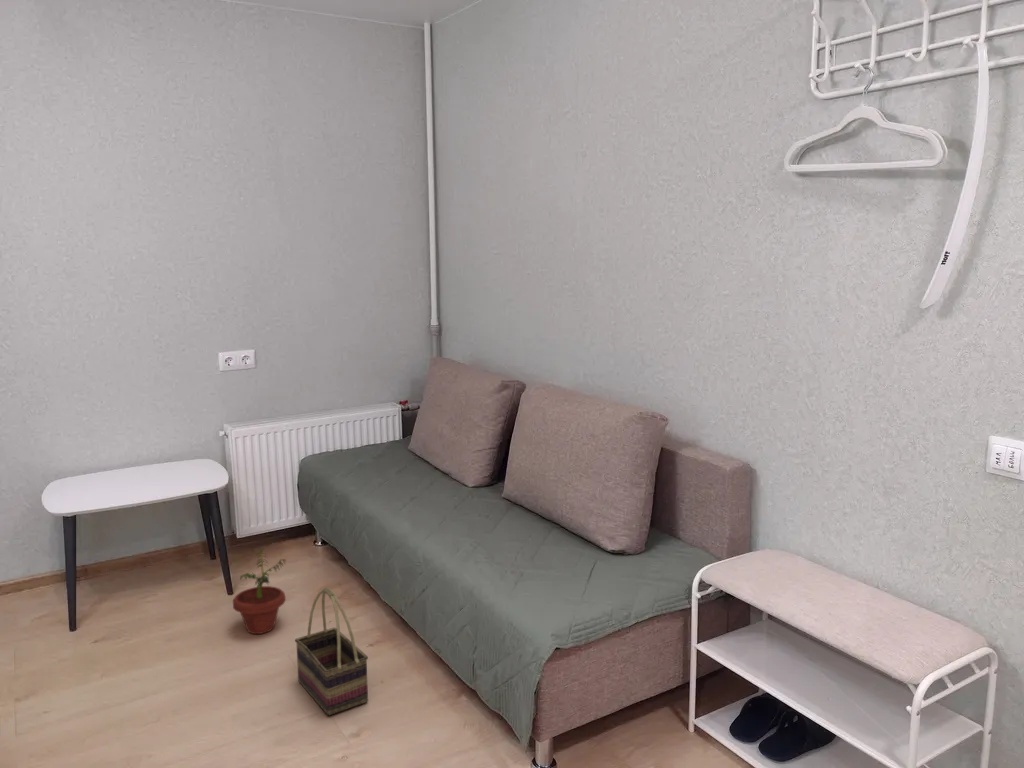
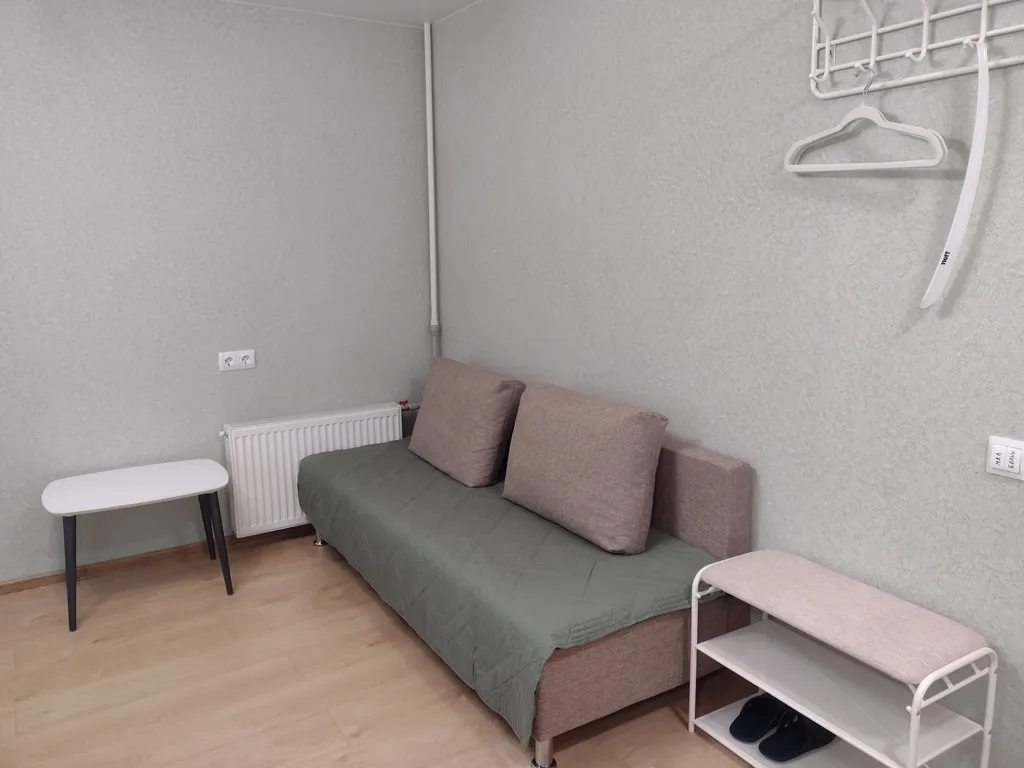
- basket [294,587,369,716]
- potted plant [232,548,287,635]
